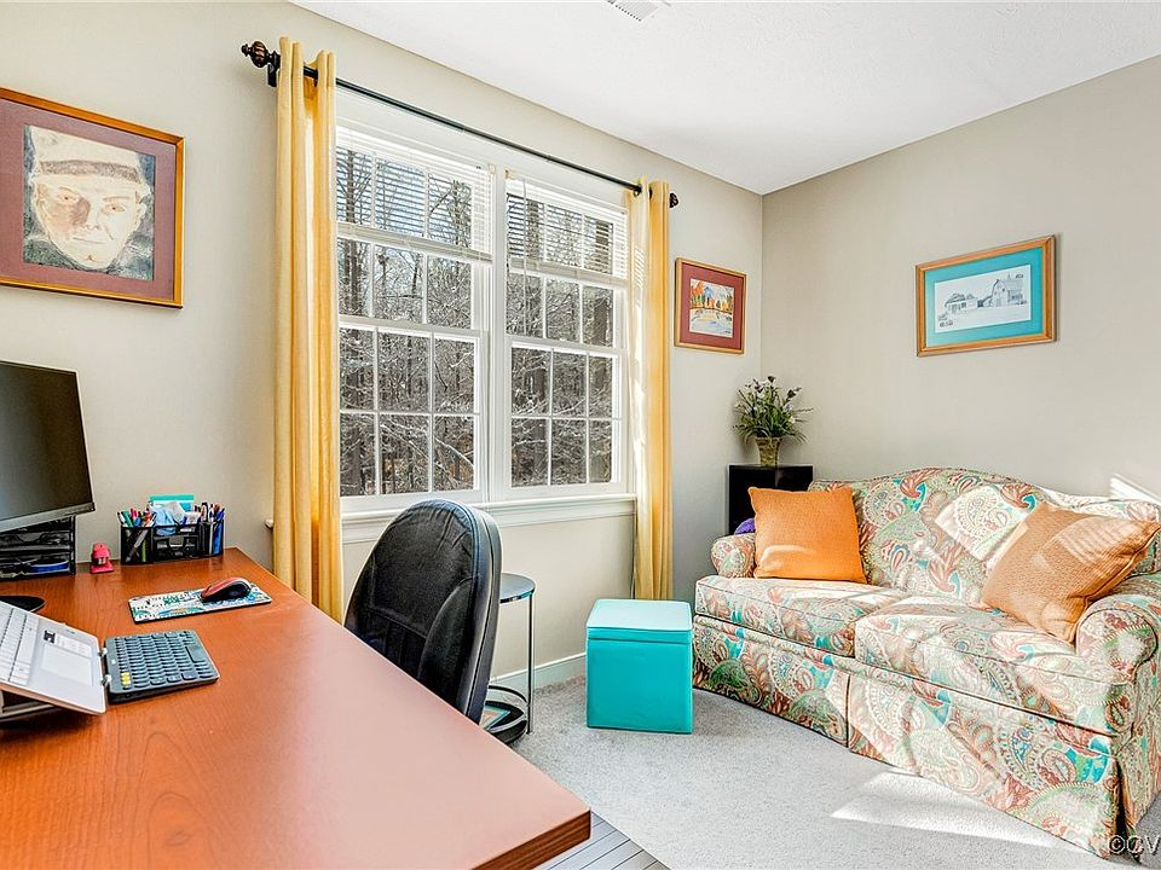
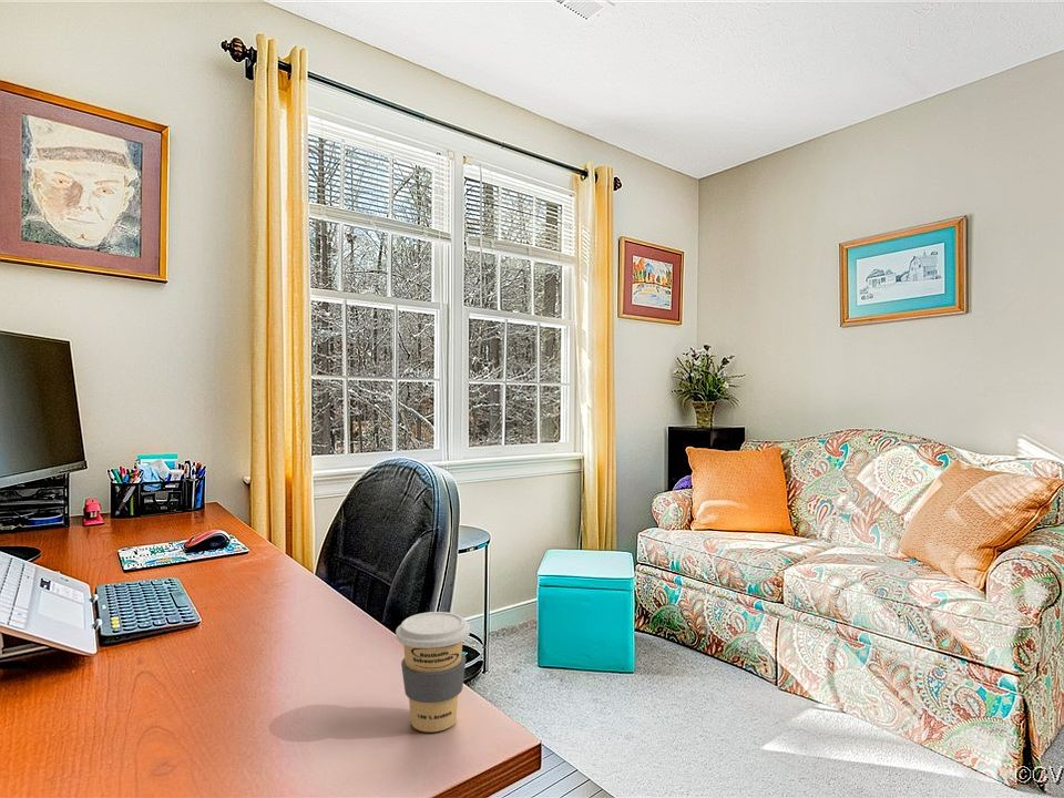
+ coffee cup [395,611,471,733]
